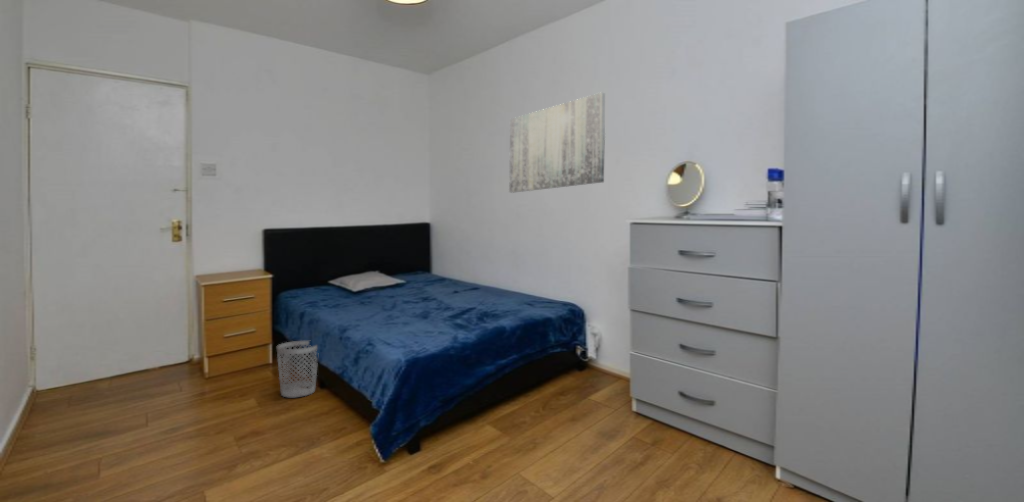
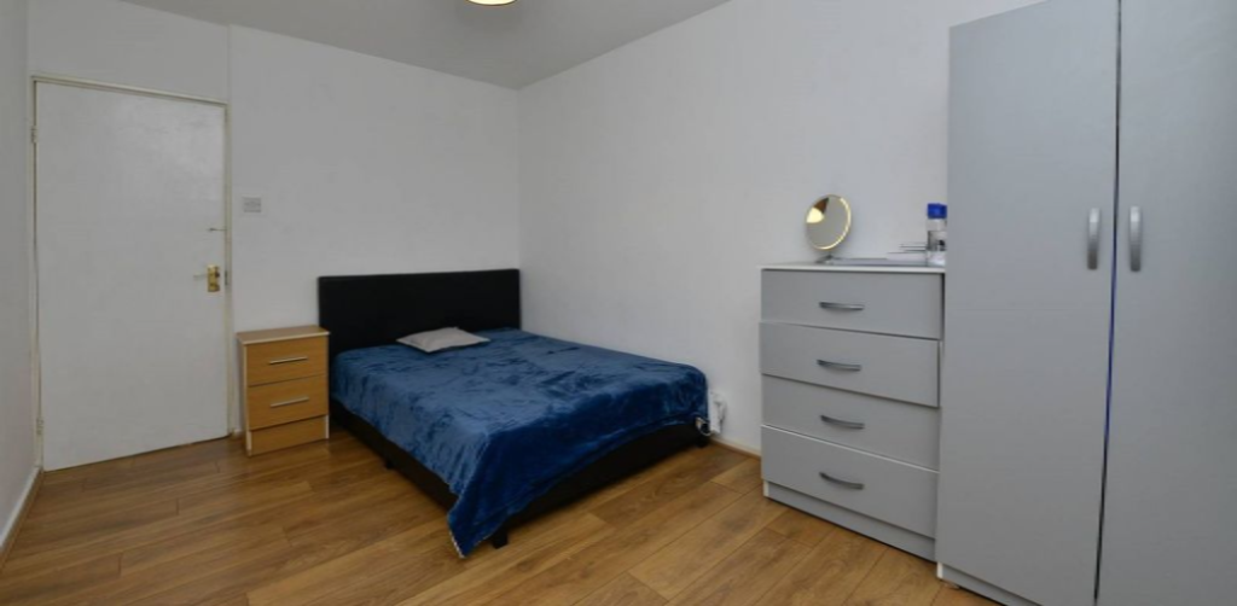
- wall art [508,91,606,194]
- wastebasket [276,340,318,398]
